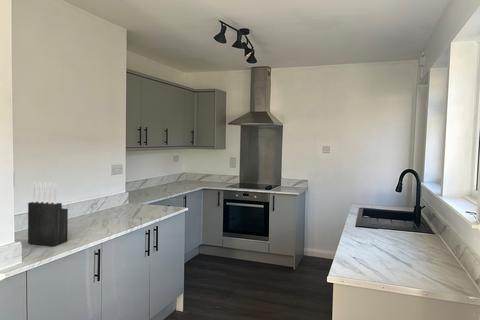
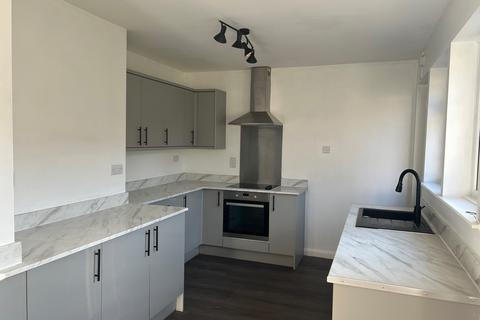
- knife block [27,181,69,247]
